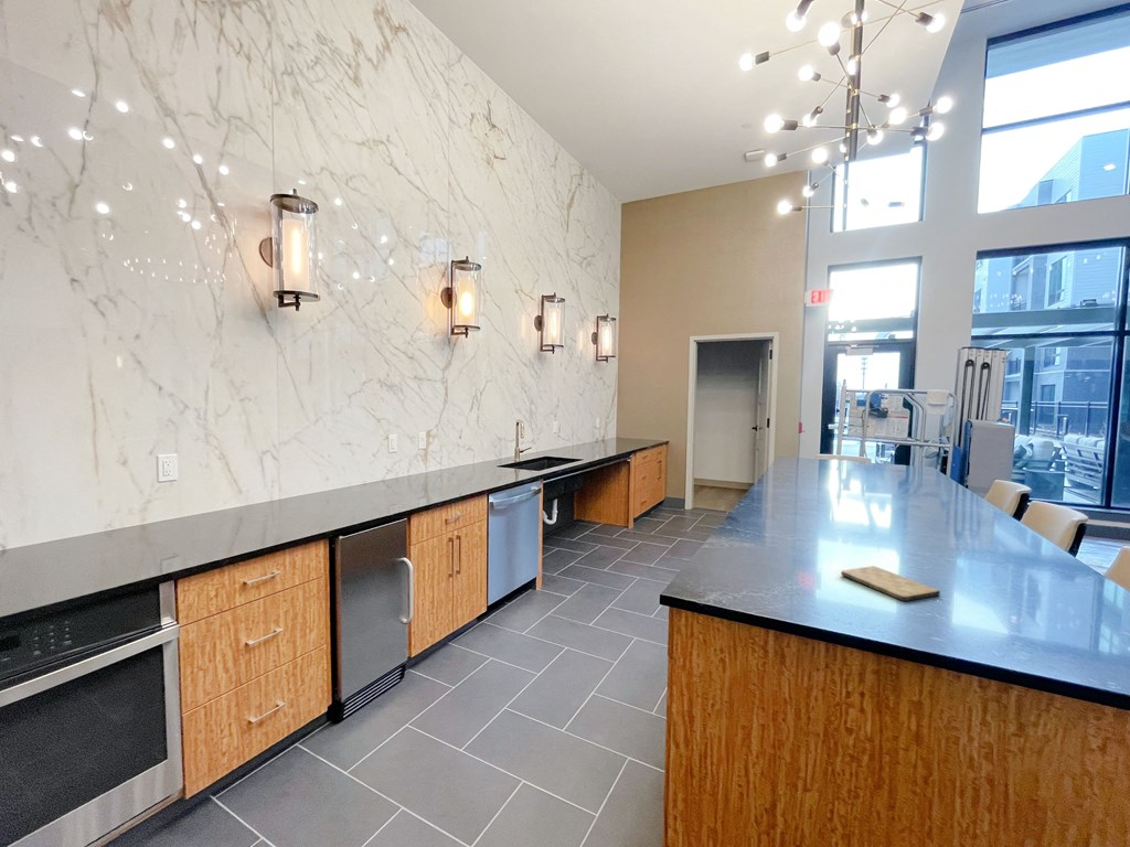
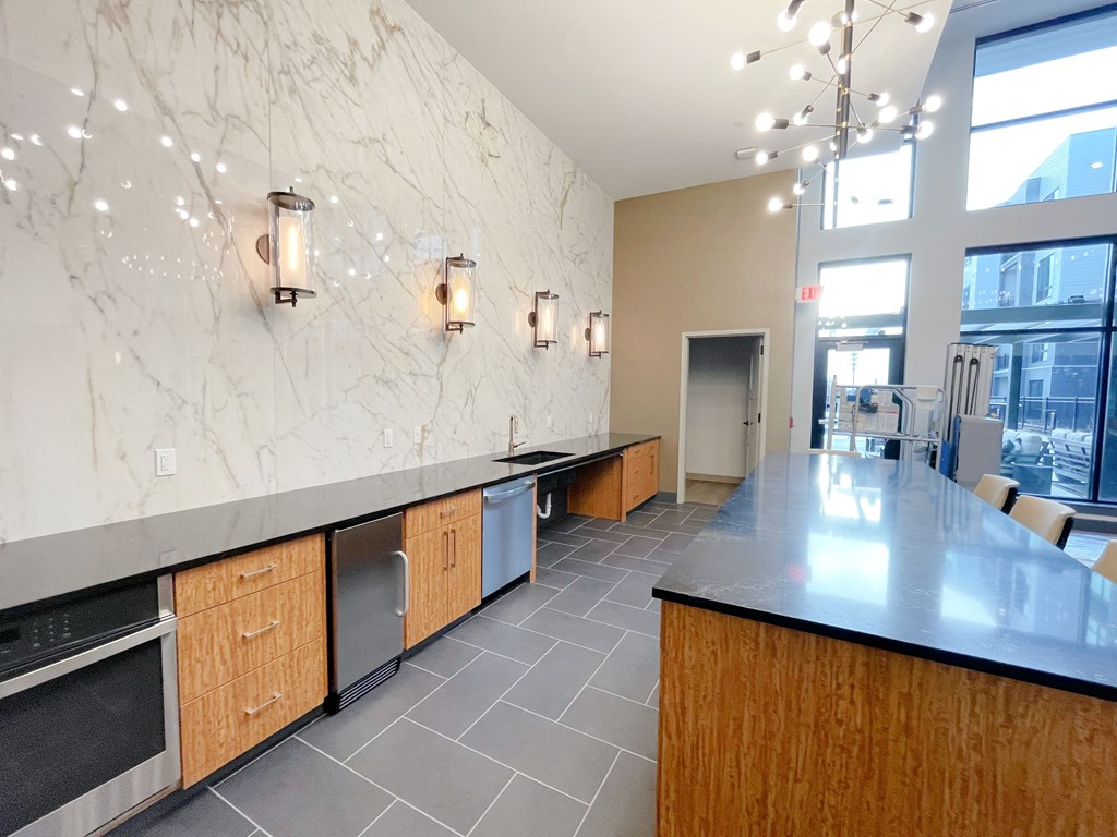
- cutting board [840,565,941,602]
